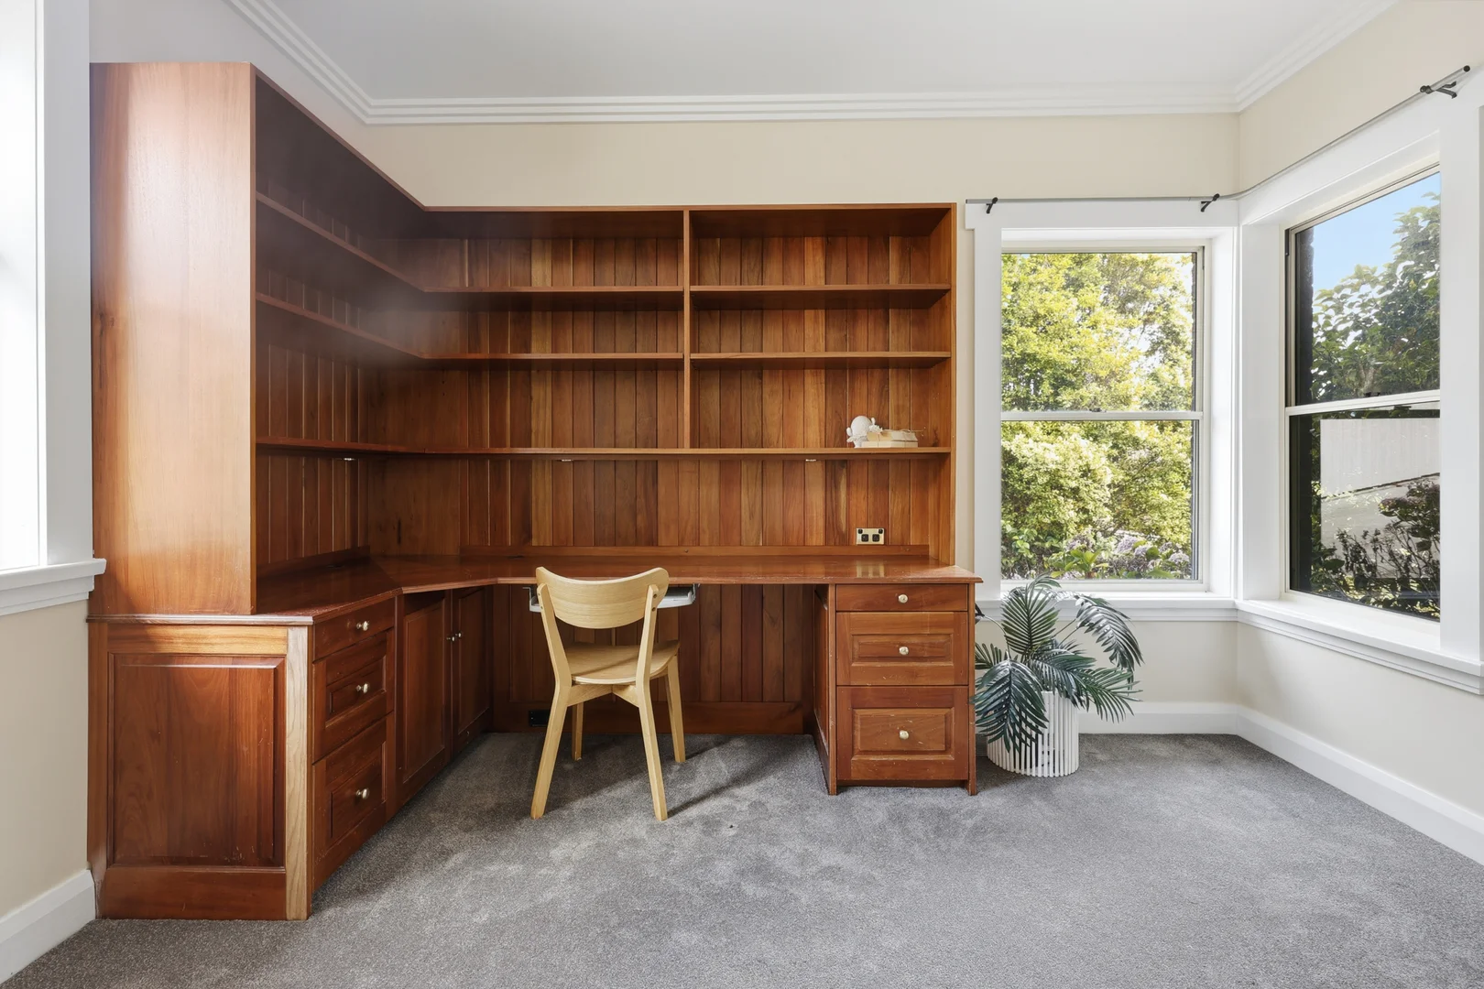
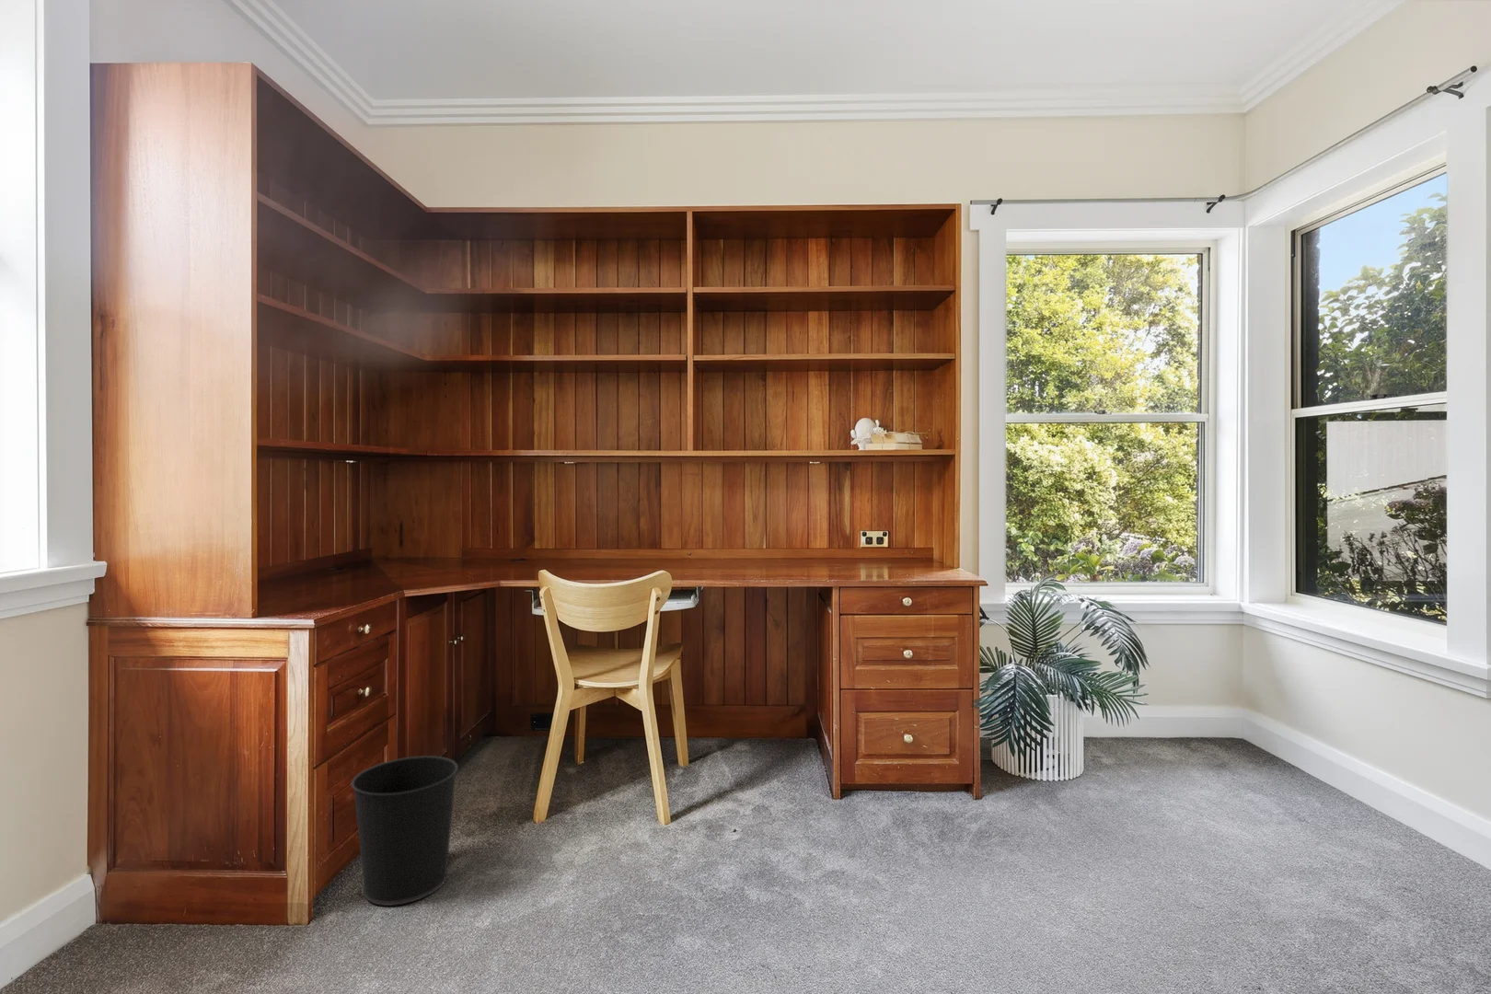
+ wastebasket [351,754,459,906]
